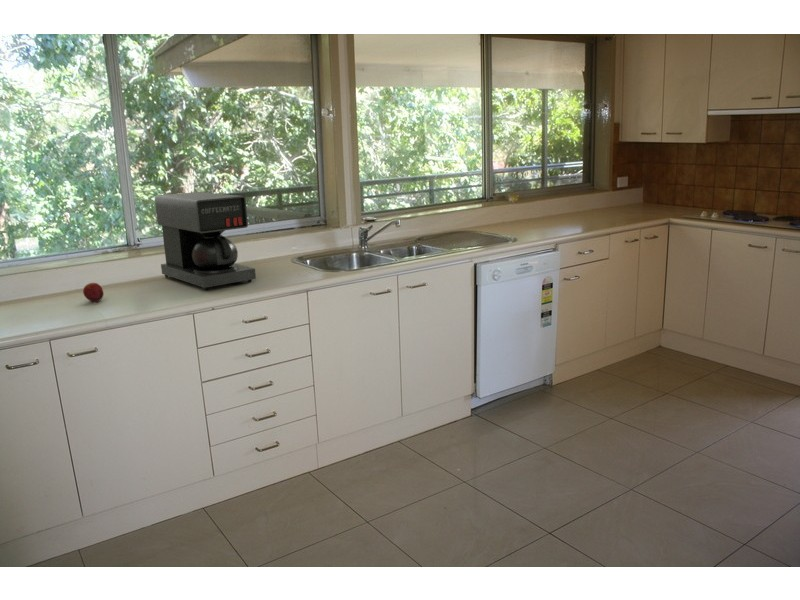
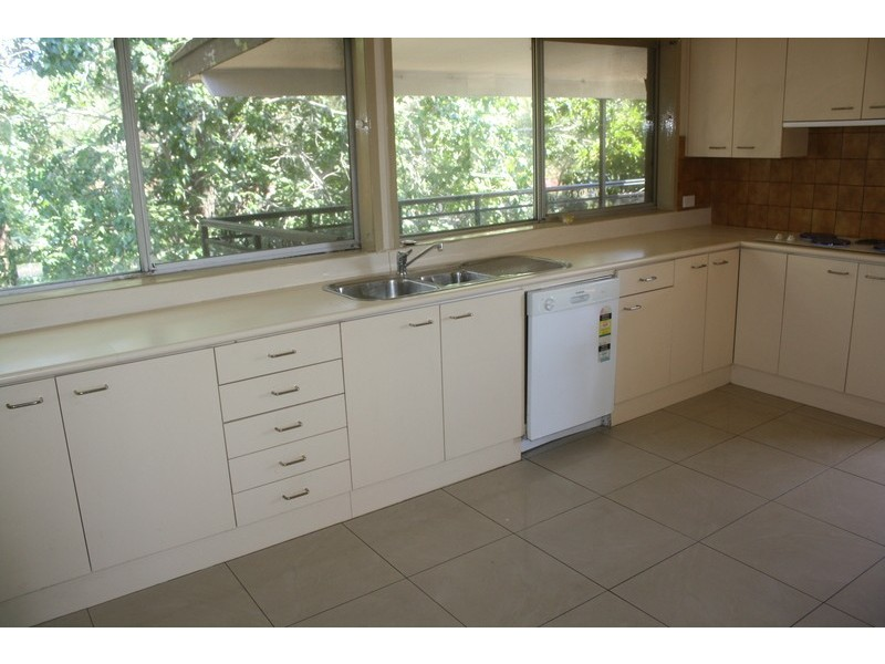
- coffee maker [154,191,257,291]
- fruit [82,282,104,303]
